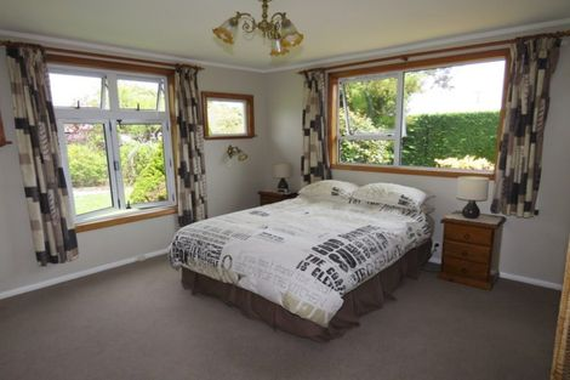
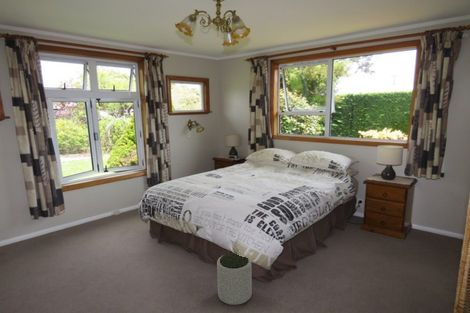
+ plant pot [216,252,253,306]
